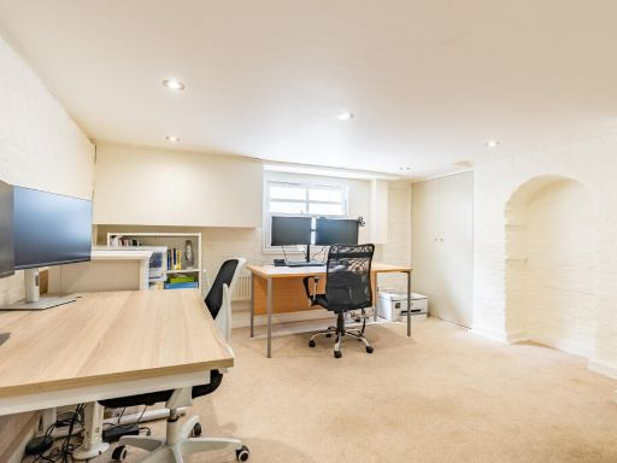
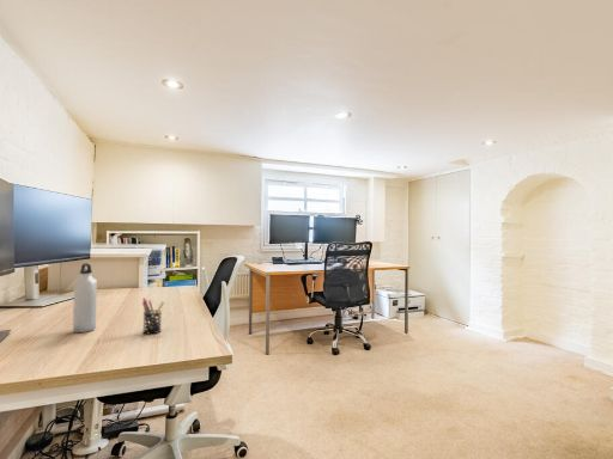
+ water bottle [72,262,98,333]
+ pen holder [141,298,165,335]
